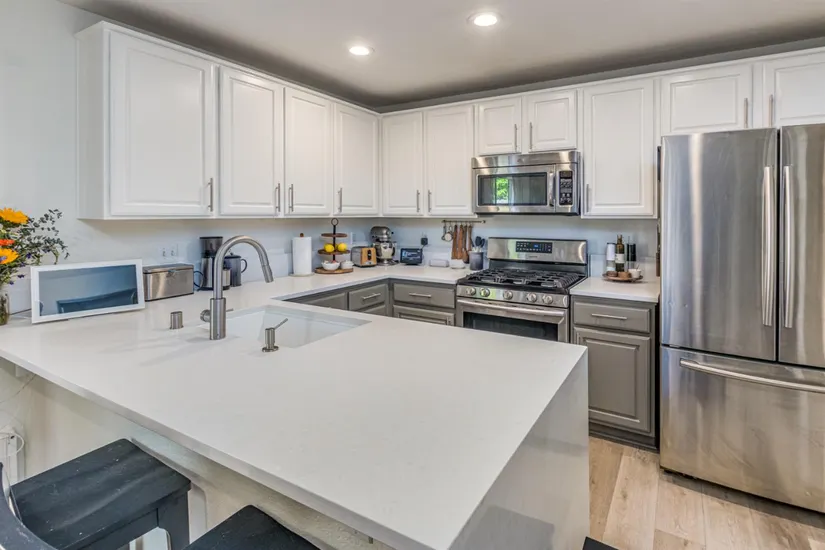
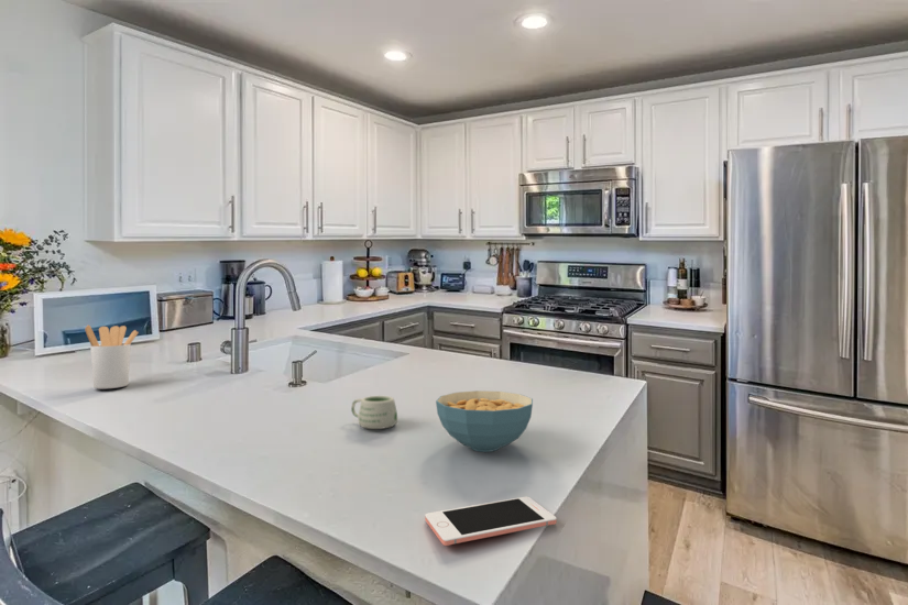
+ cereal bowl [435,389,534,453]
+ cell phone [424,496,558,547]
+ utensil holder [84,323,140,389]
+ mug [350,395,398,430]
